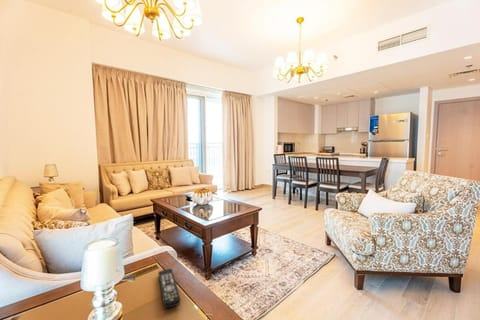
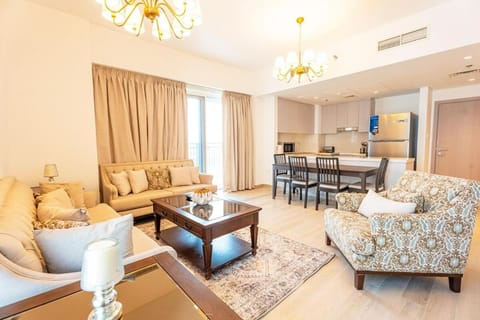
- remote control [157,268,182,309]
